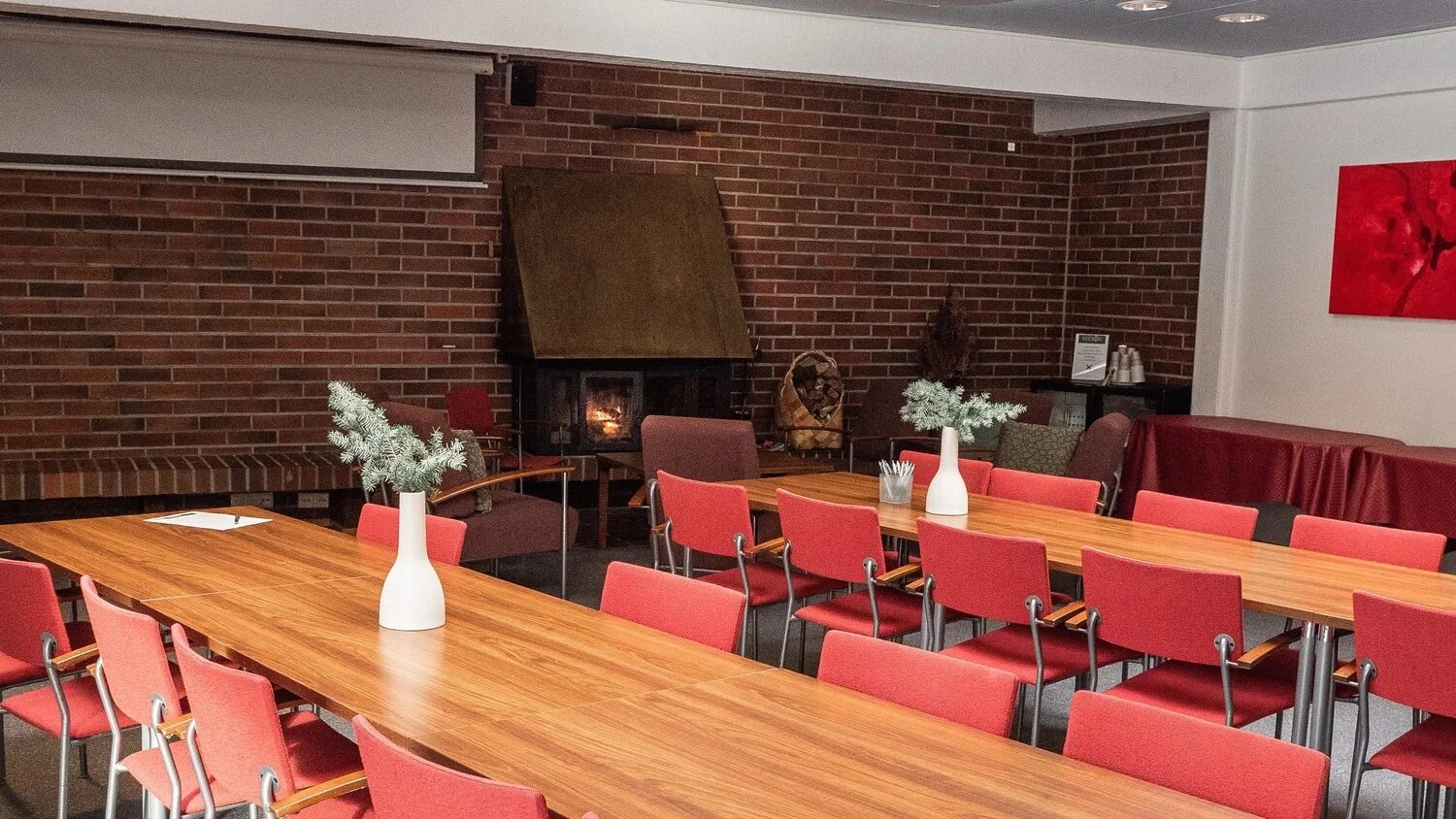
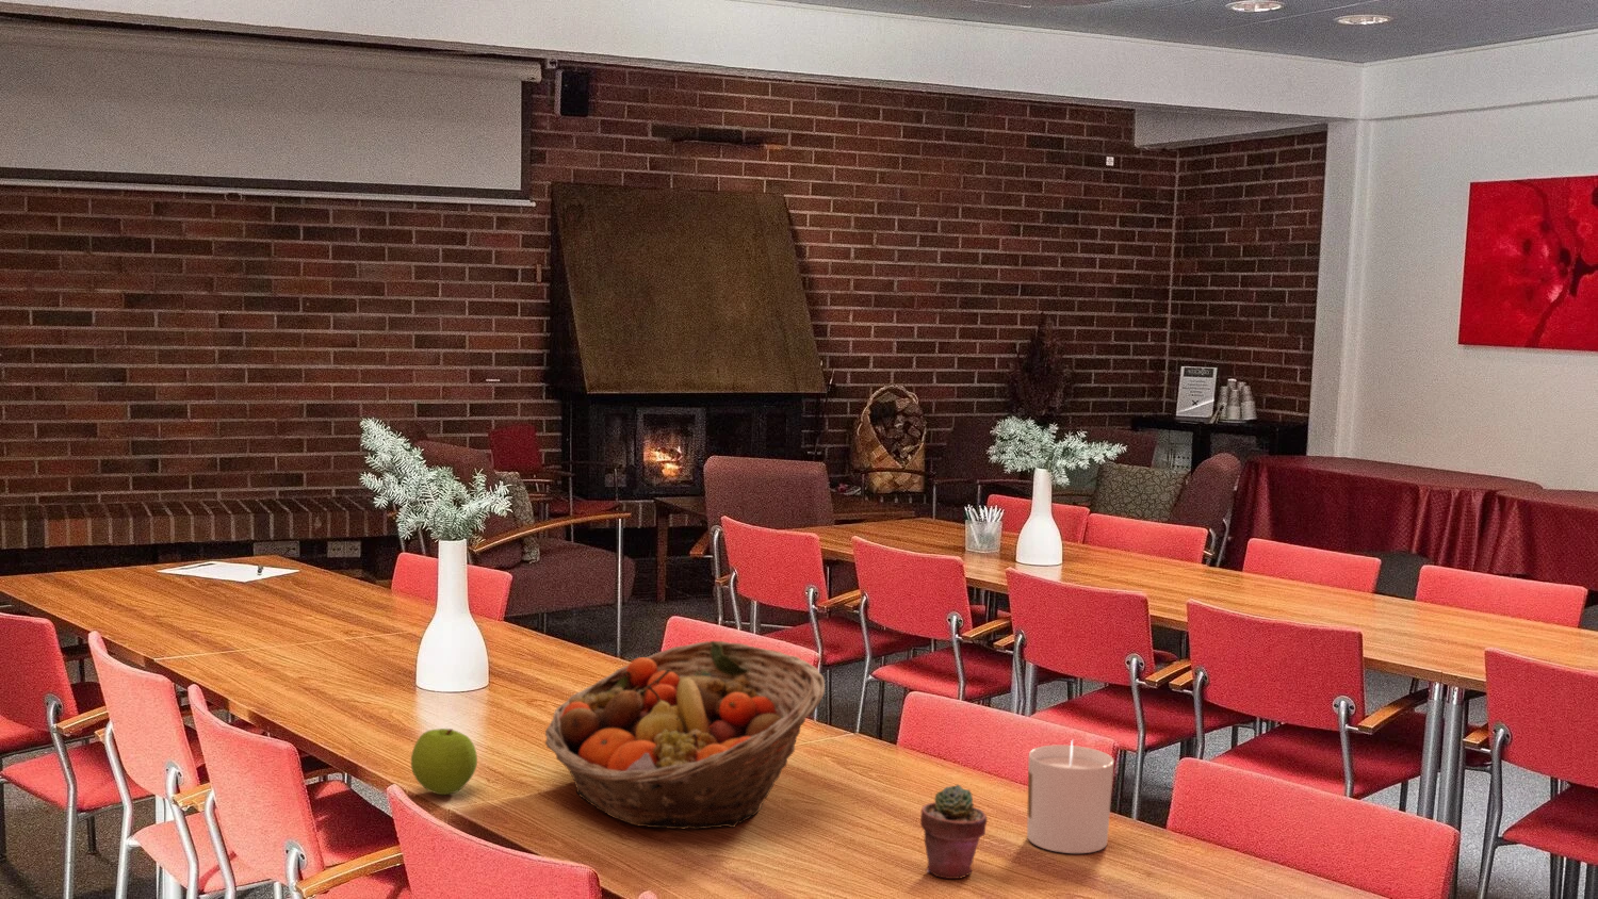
+ potted succulent [920,784,989,880]
+ fruit basket [544,640,825,831]
+ candle [1026,738,1115,854]
+ apple [410,728,479,796]
